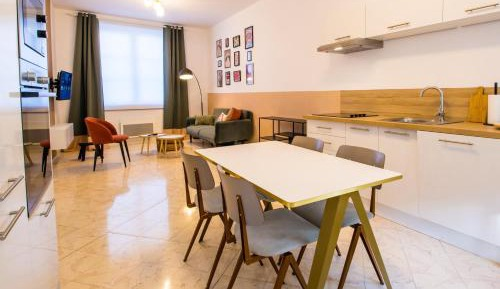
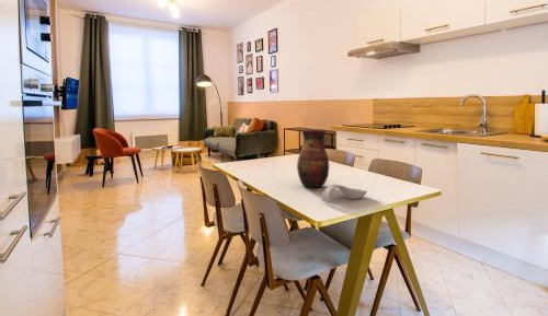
+ vase [296,129,330,189]
+ spoon rest [321,184,368,203]
